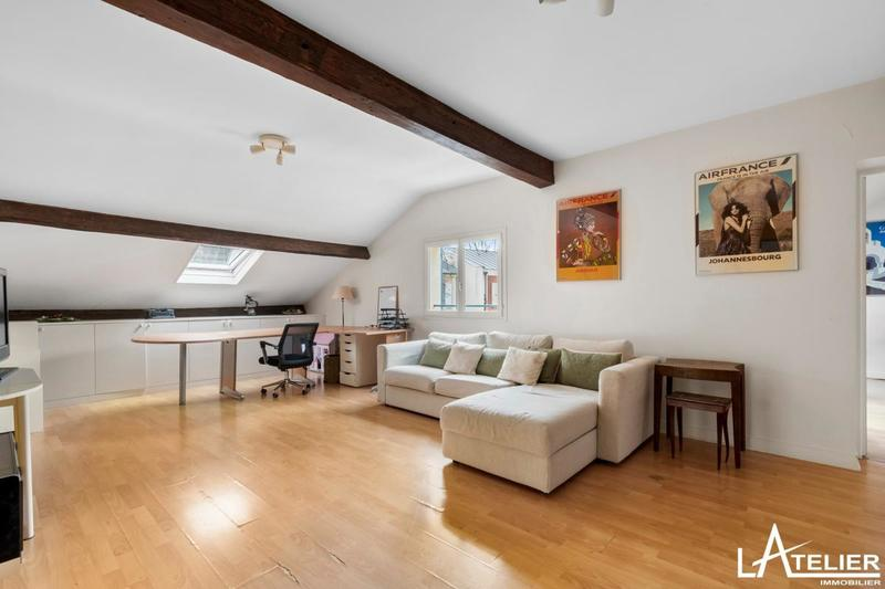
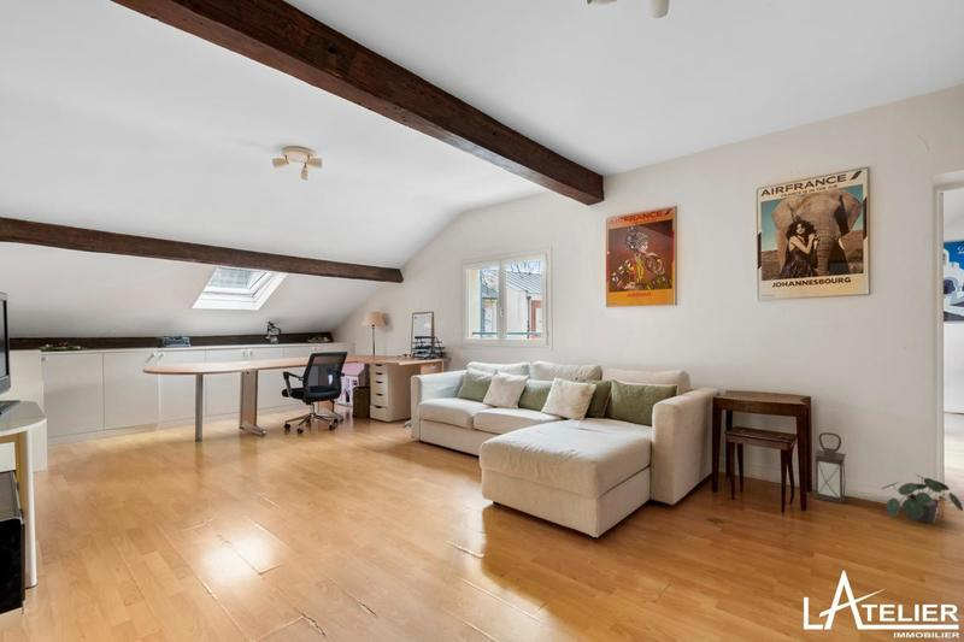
+ lantern [813,431,847,506]
+ potted plant [880,473,964,525]
